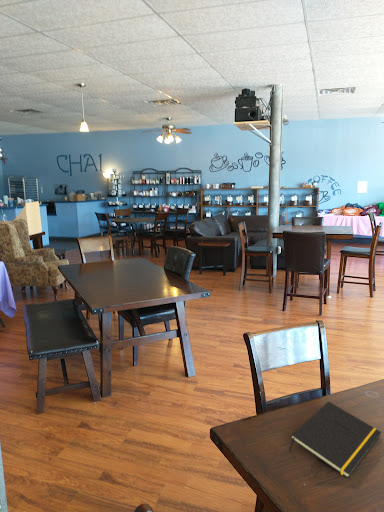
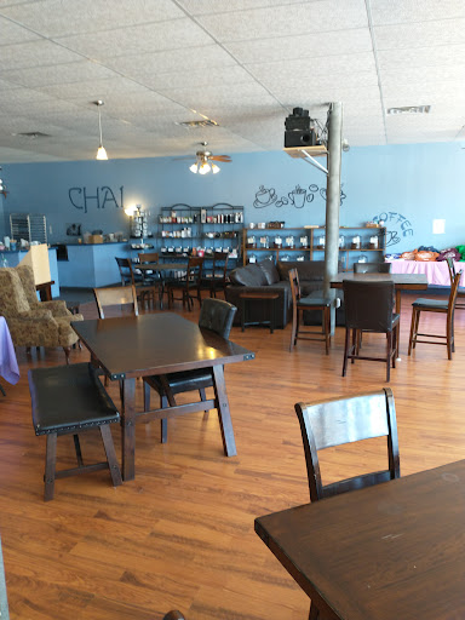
- notepad [288,400,382,479]
